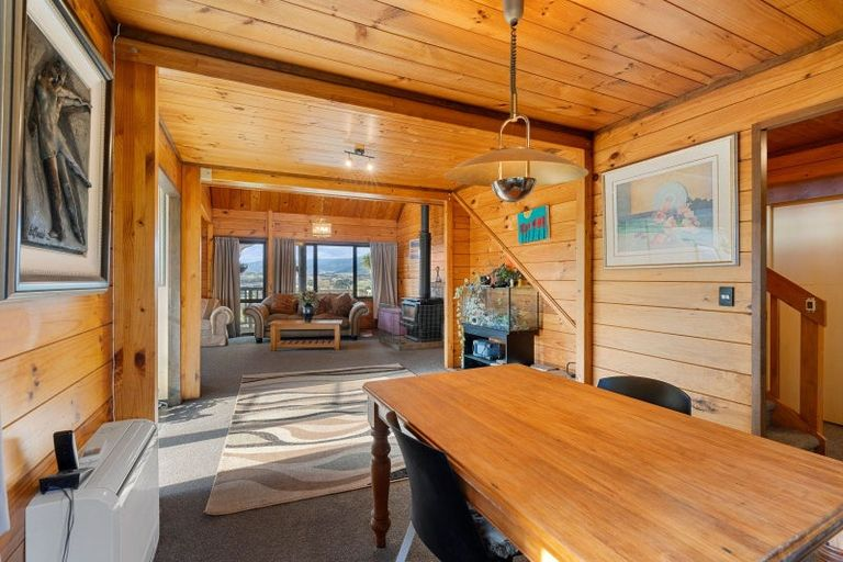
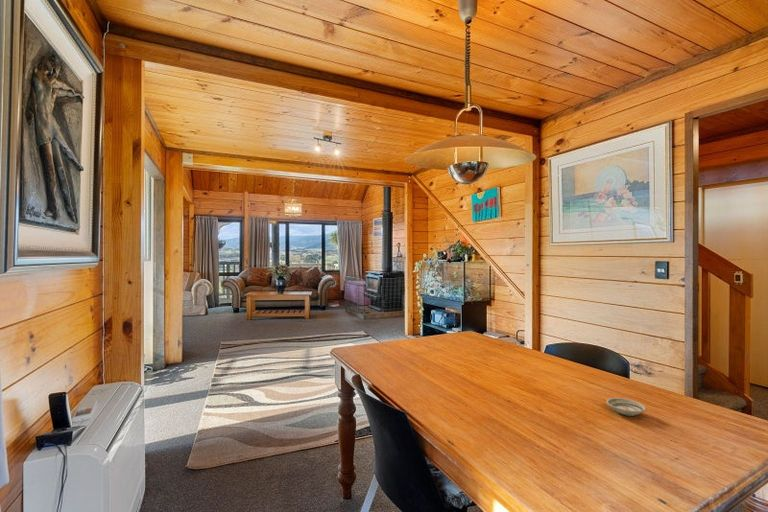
+ saucer [605,397,647,417]
